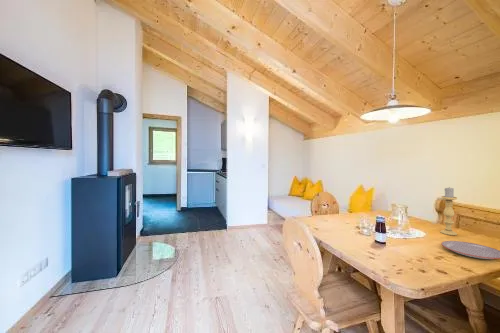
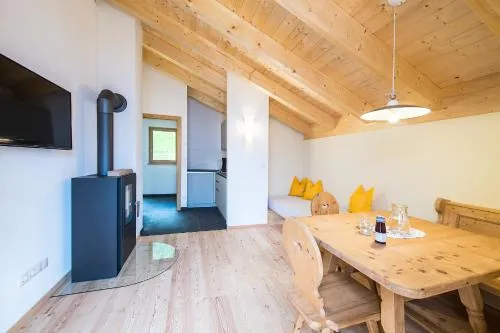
- candle holder [439,187,458,236]
- plate [440,240,500,260]
